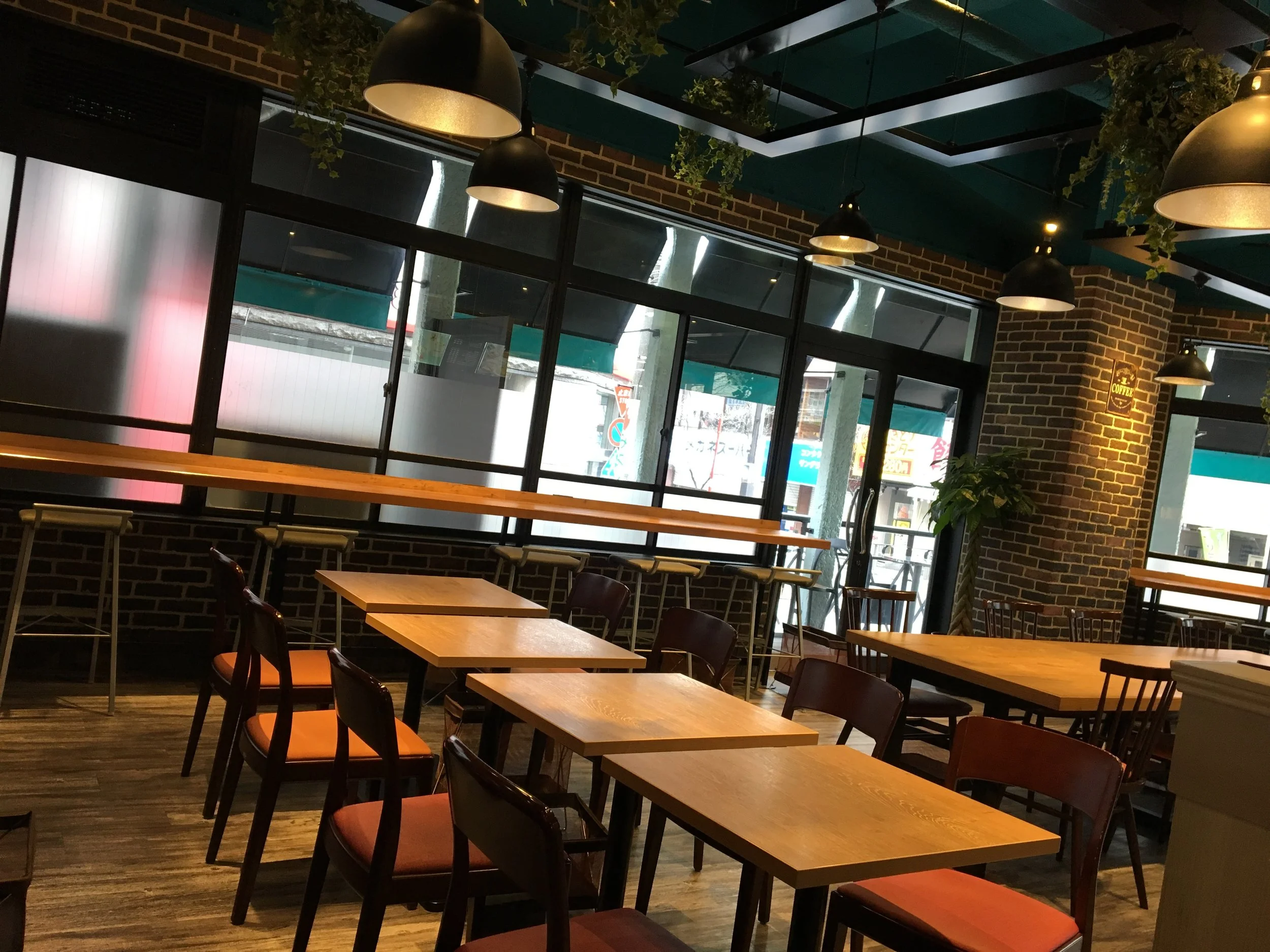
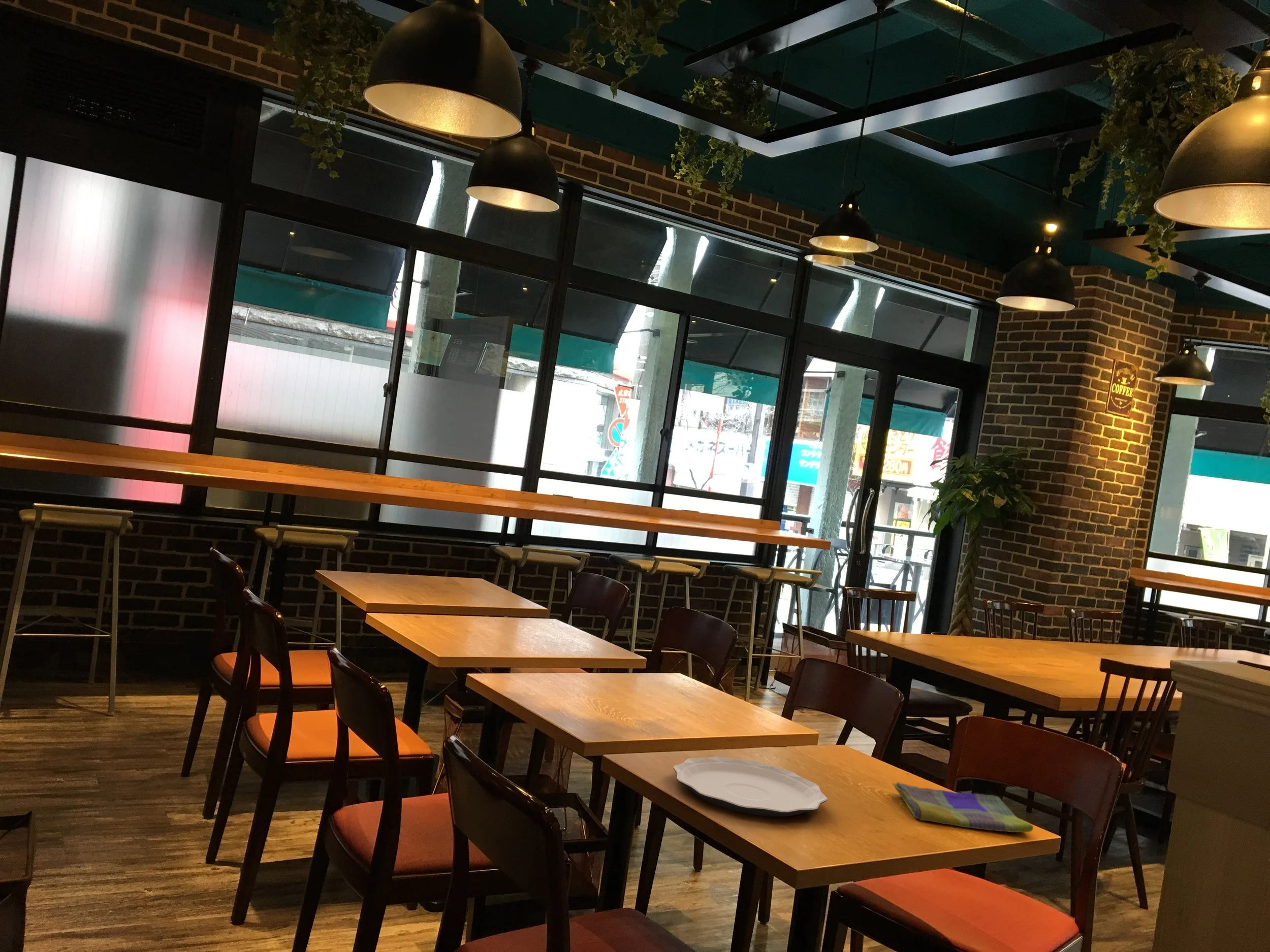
+ dish towel [892,782,1034,833]
+ plate [673,756,828,817]
